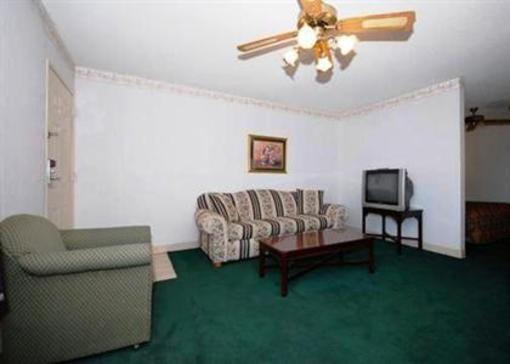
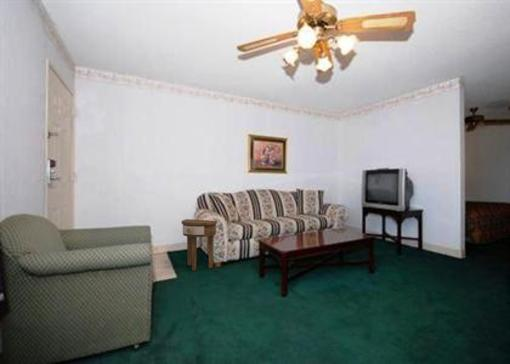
+ side table [181,218,218,272]
